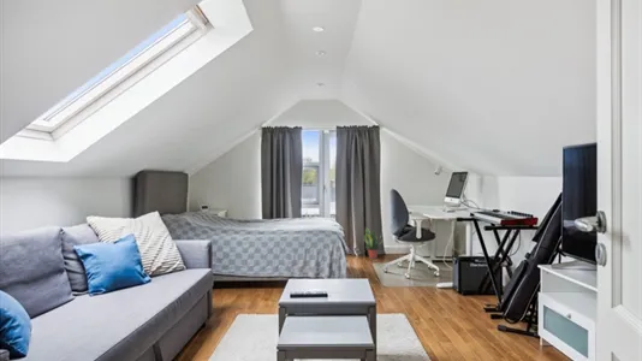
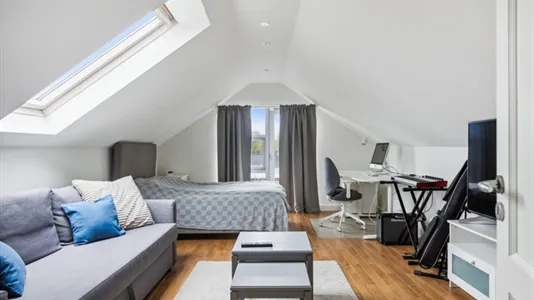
- potted plant [362,225,385,260]
